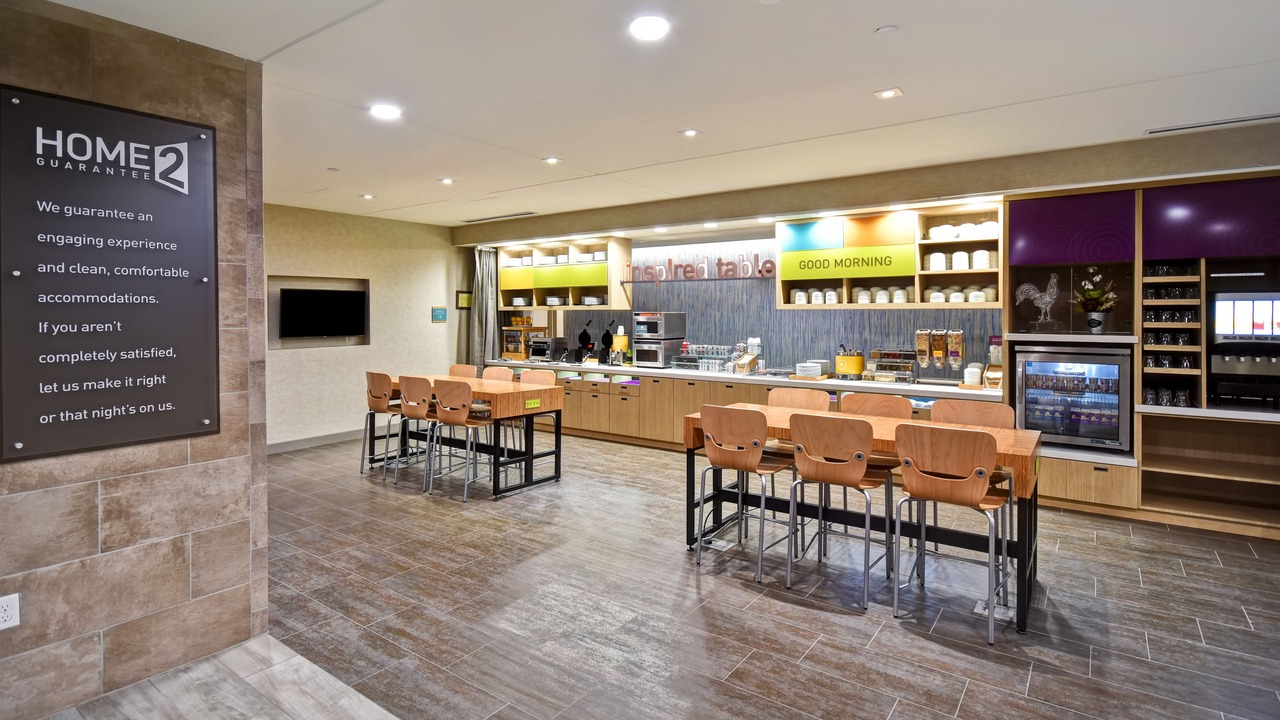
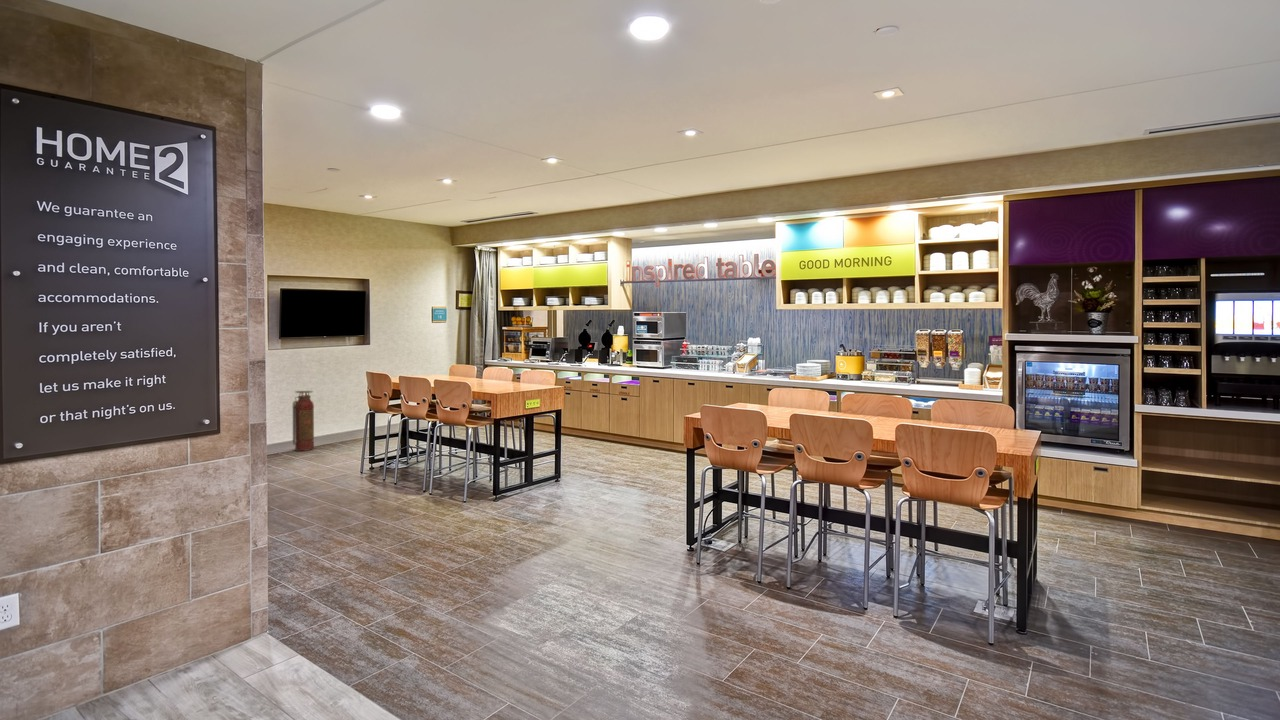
+ fire extinguisher [292,390,315,452]
